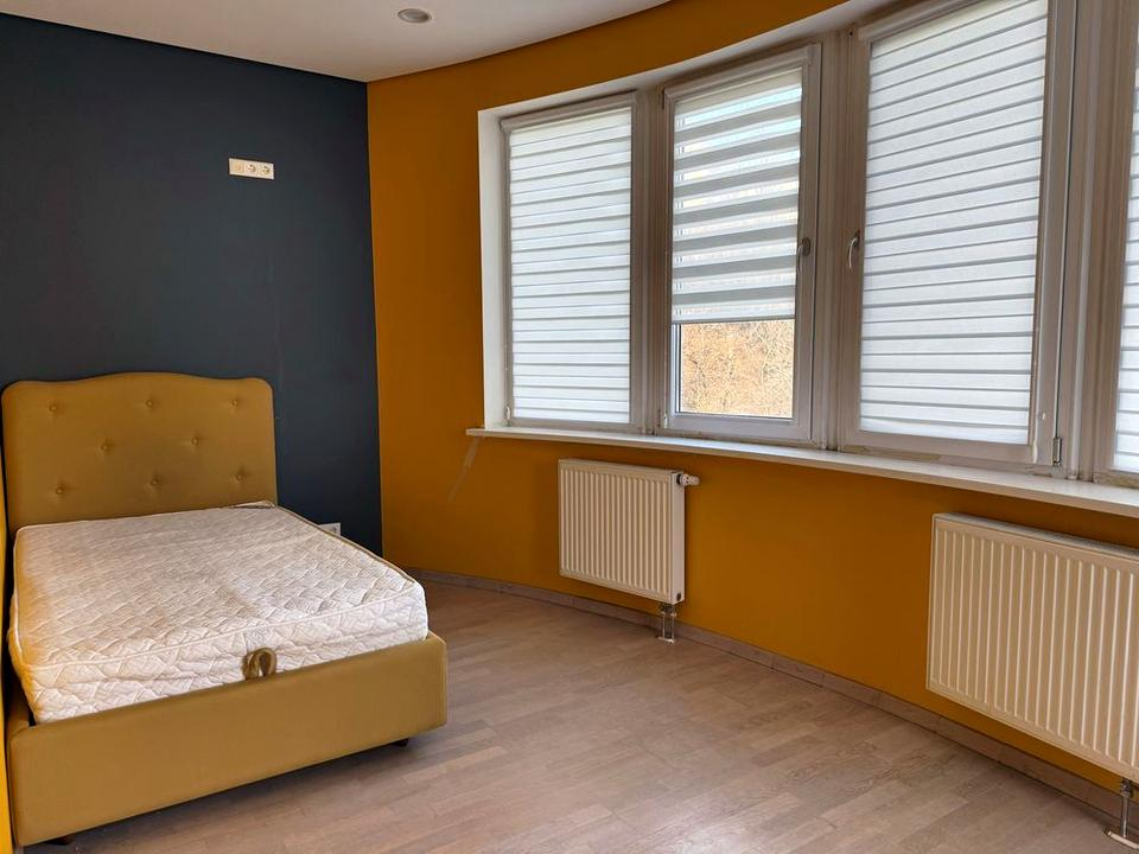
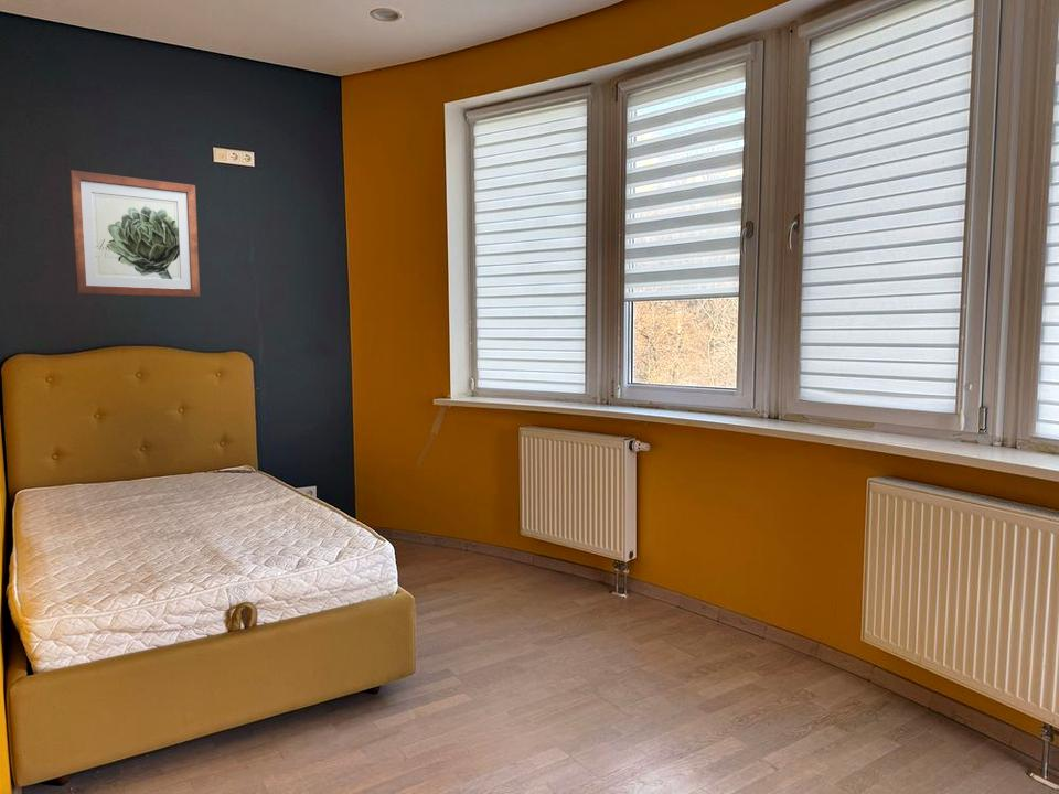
+ wall art [68,169,201,298]
